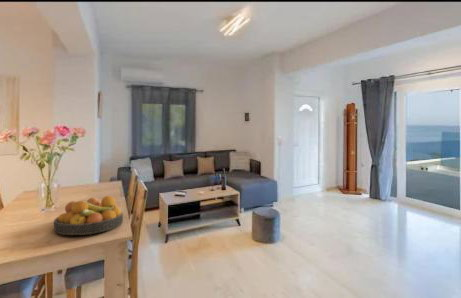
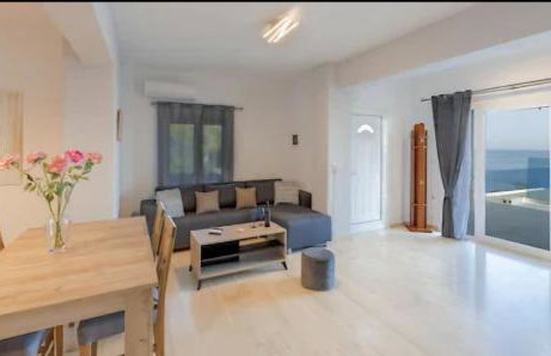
- fruit bowl [53,195,124,236]
